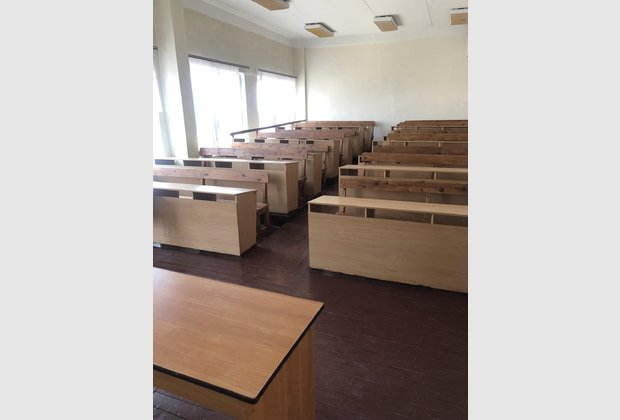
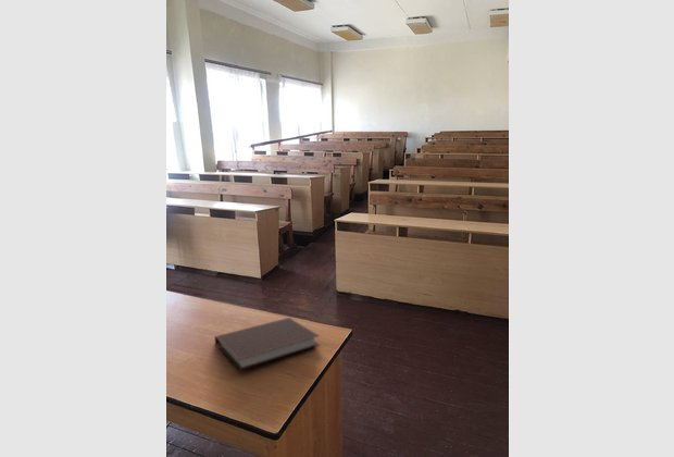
+ notebook [214,317,321,372]
